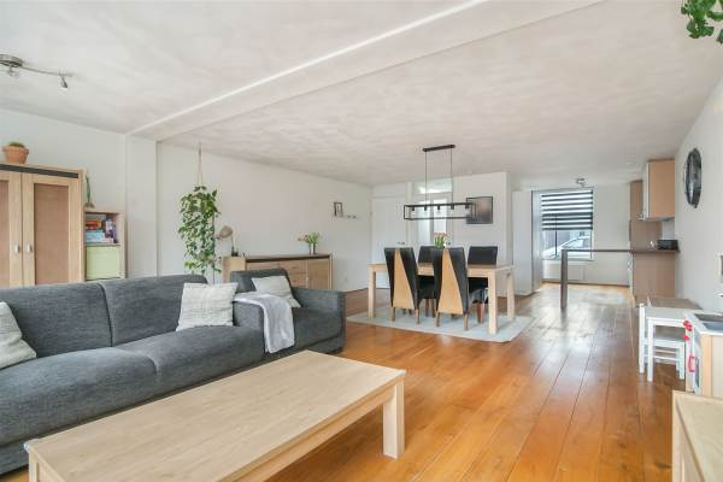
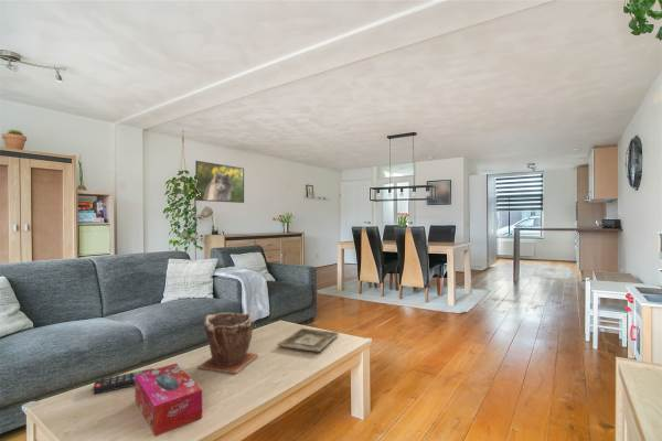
+ plant pot [196,312,259,375]
+ picture frame [276,327,340,353]
+ tissue box [135,363,203,438]
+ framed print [194,160,245,204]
+ remote control [93,367,154,395]
